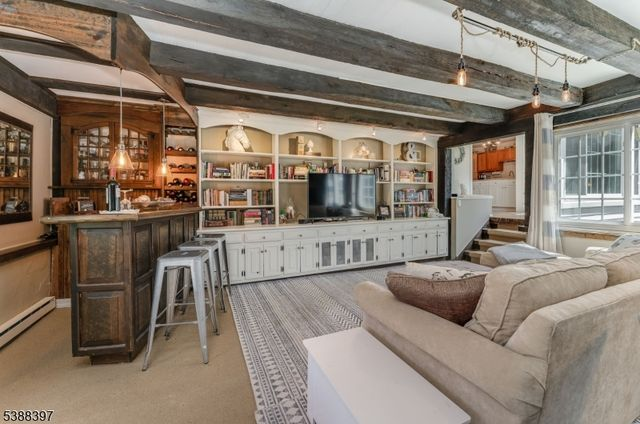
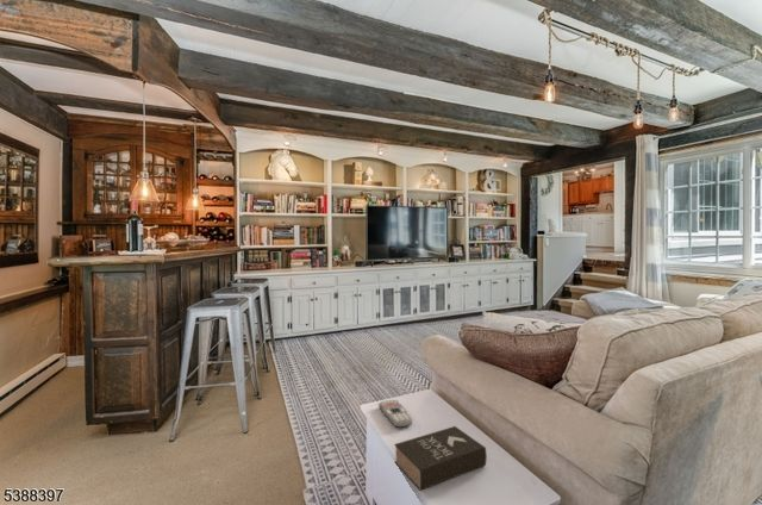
+ book [393,425,488,492]
+ remote control [377,399,413,429]
